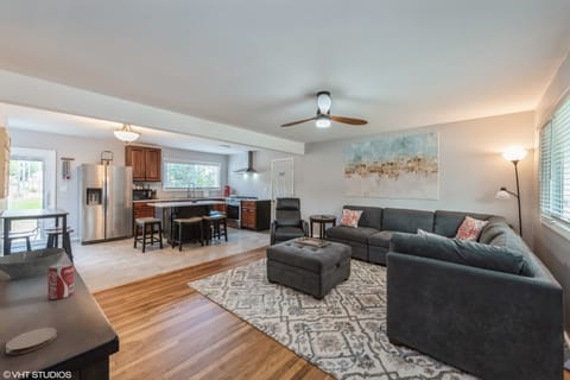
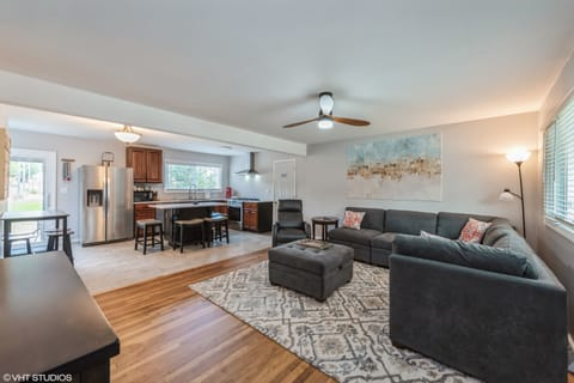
- bowl [0,247,66,280]
- beverage can [46,261,75,300]
- coaster [5,327,58,356]
